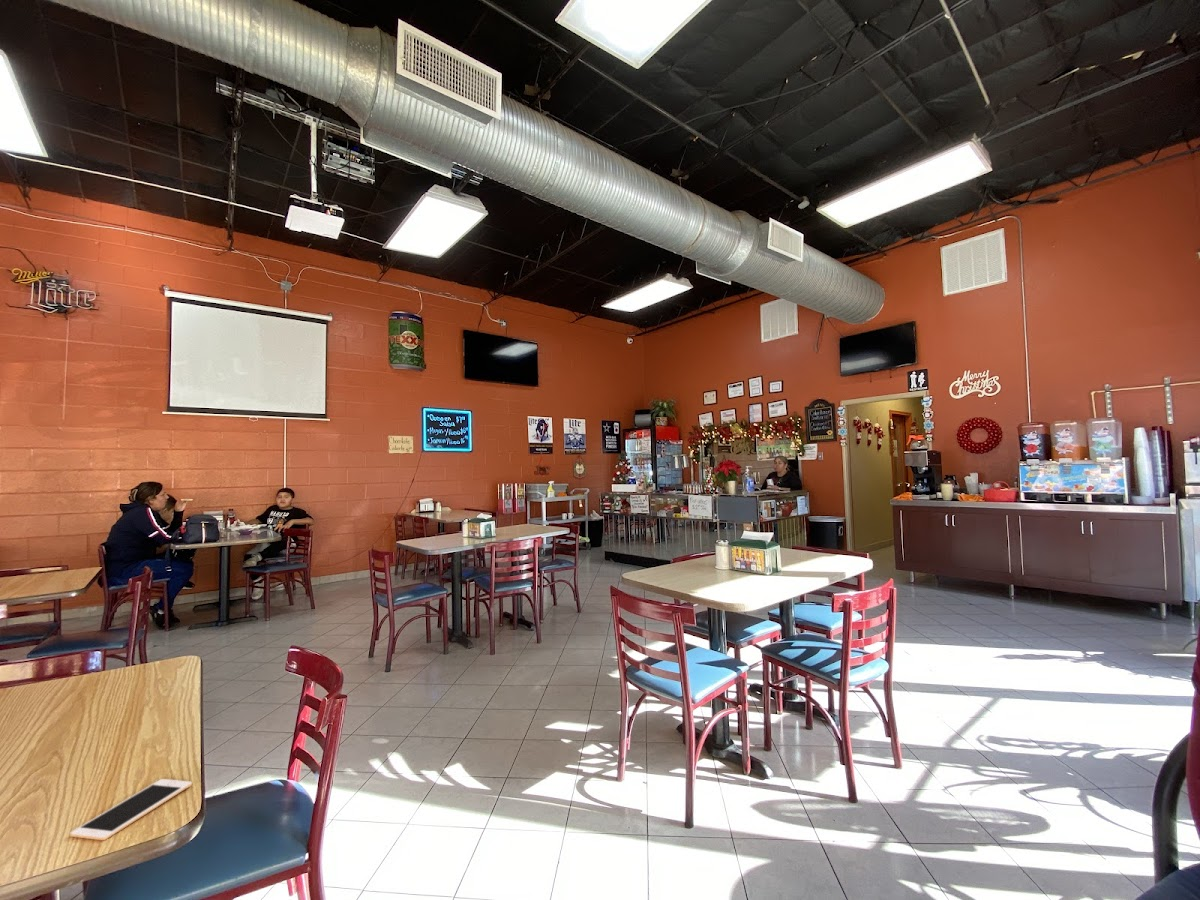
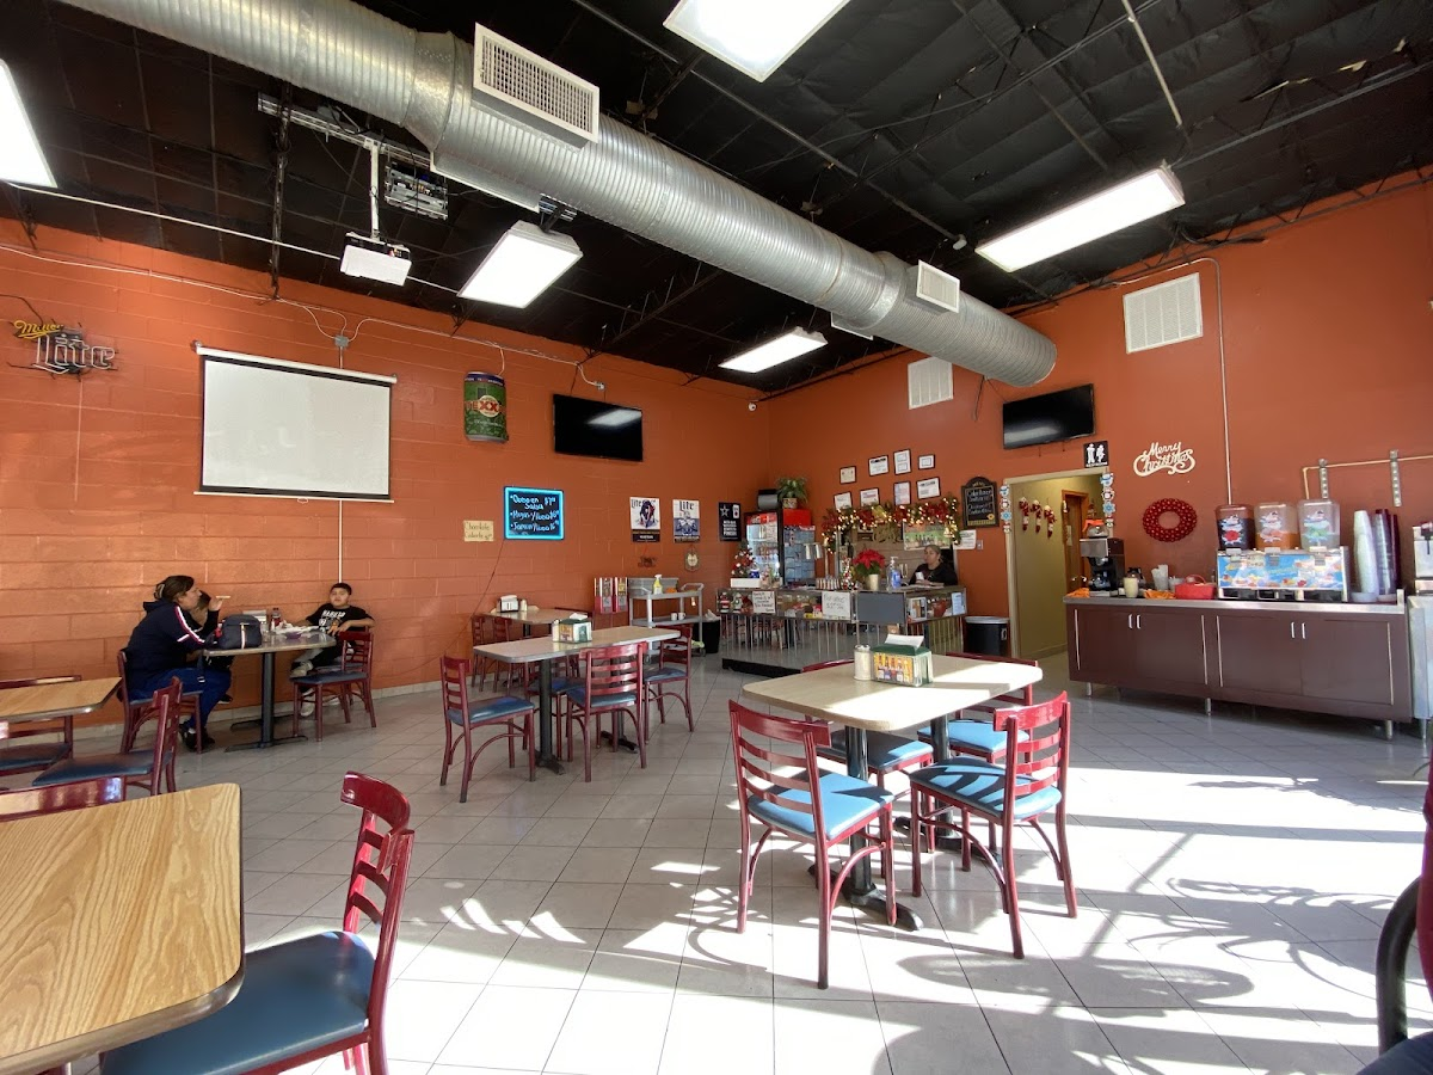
- cell phone [69,778,193,841]
